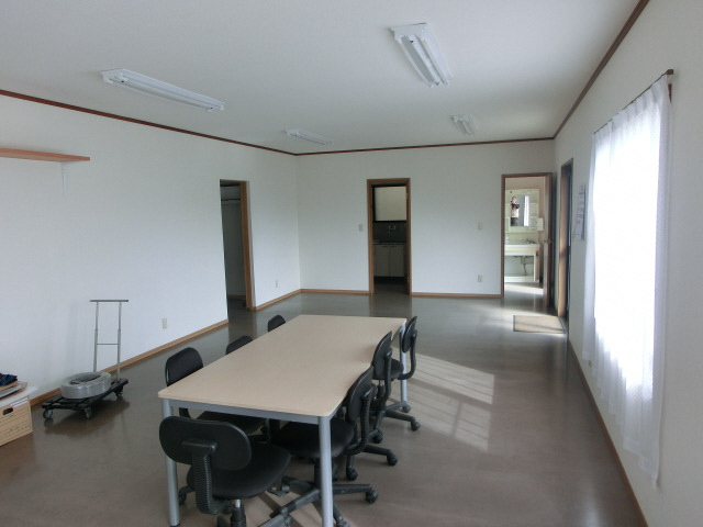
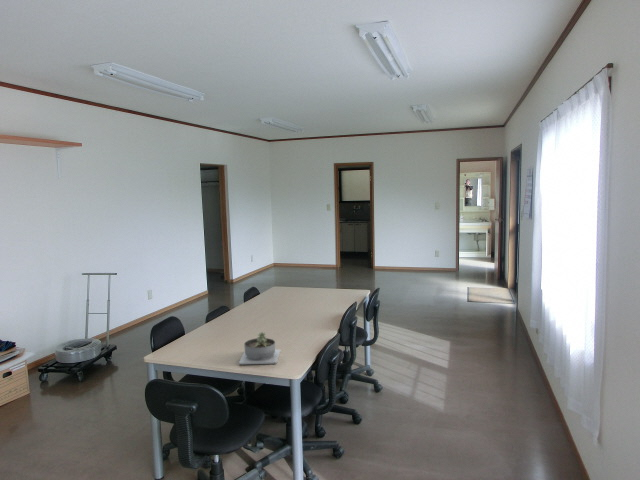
+ succulent planter [238,331,281,365]
